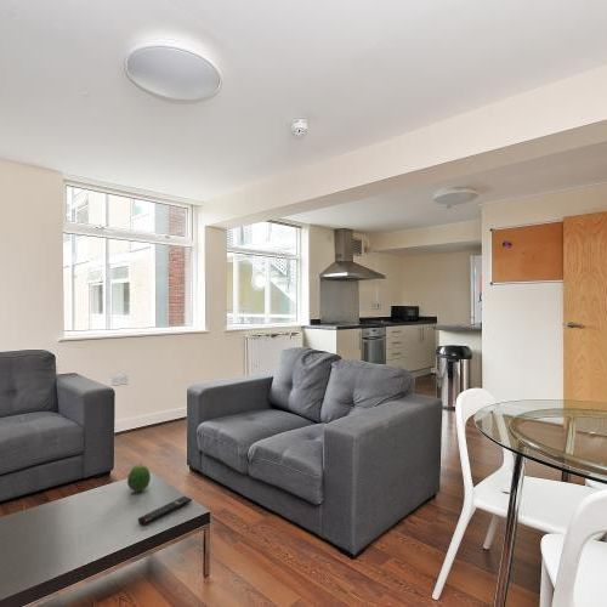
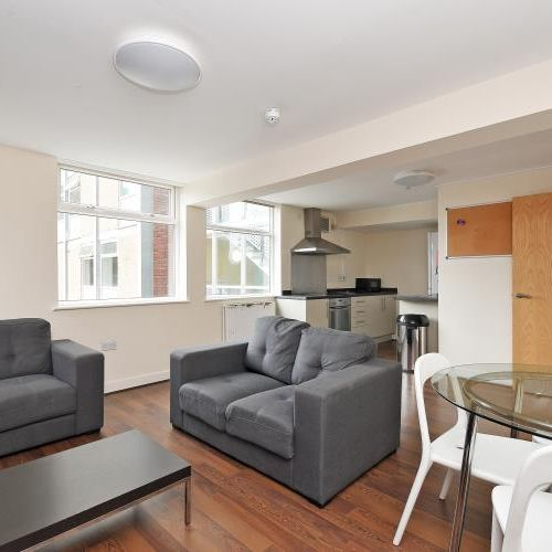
- remote control [137,495,193,526]
- fruit [126,463,152,493]
